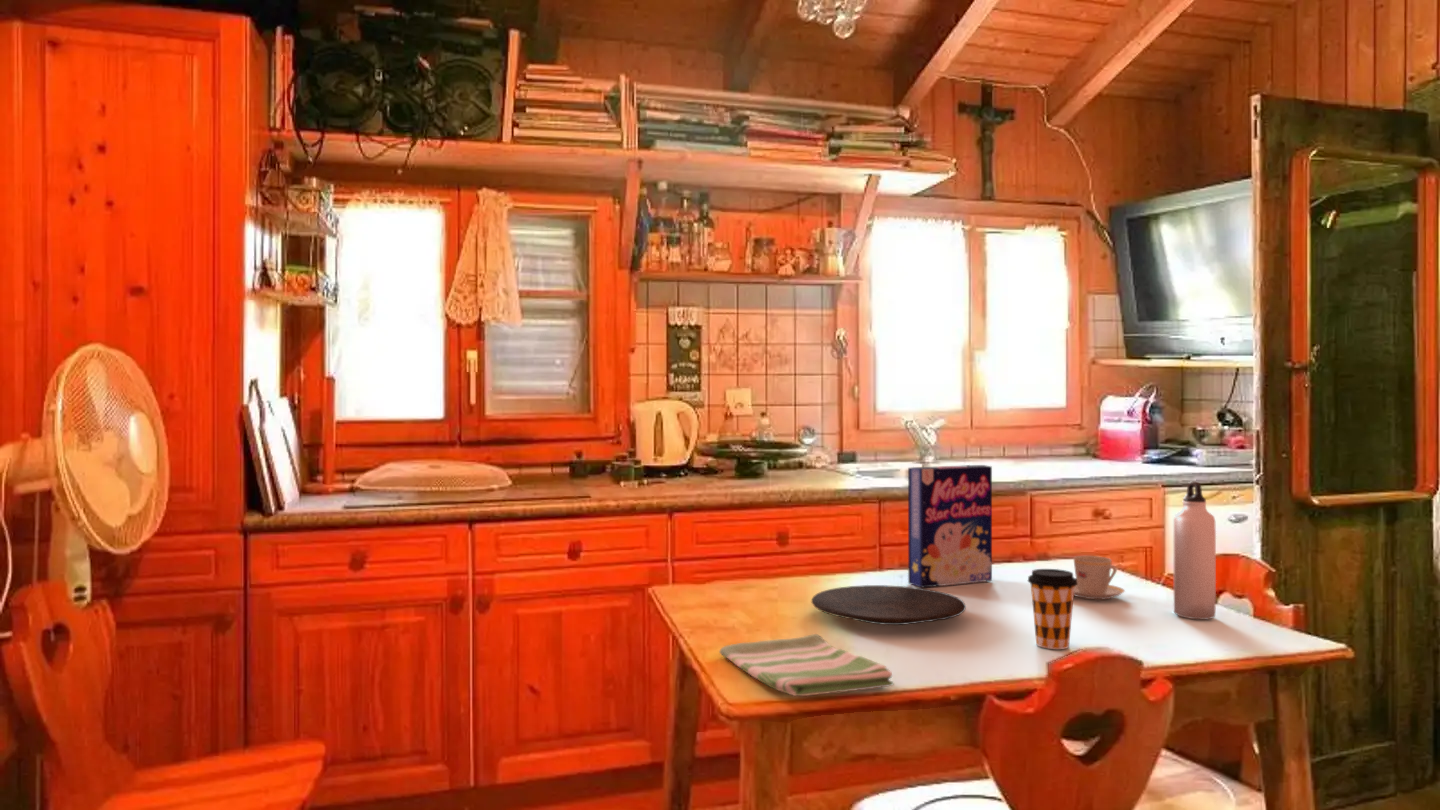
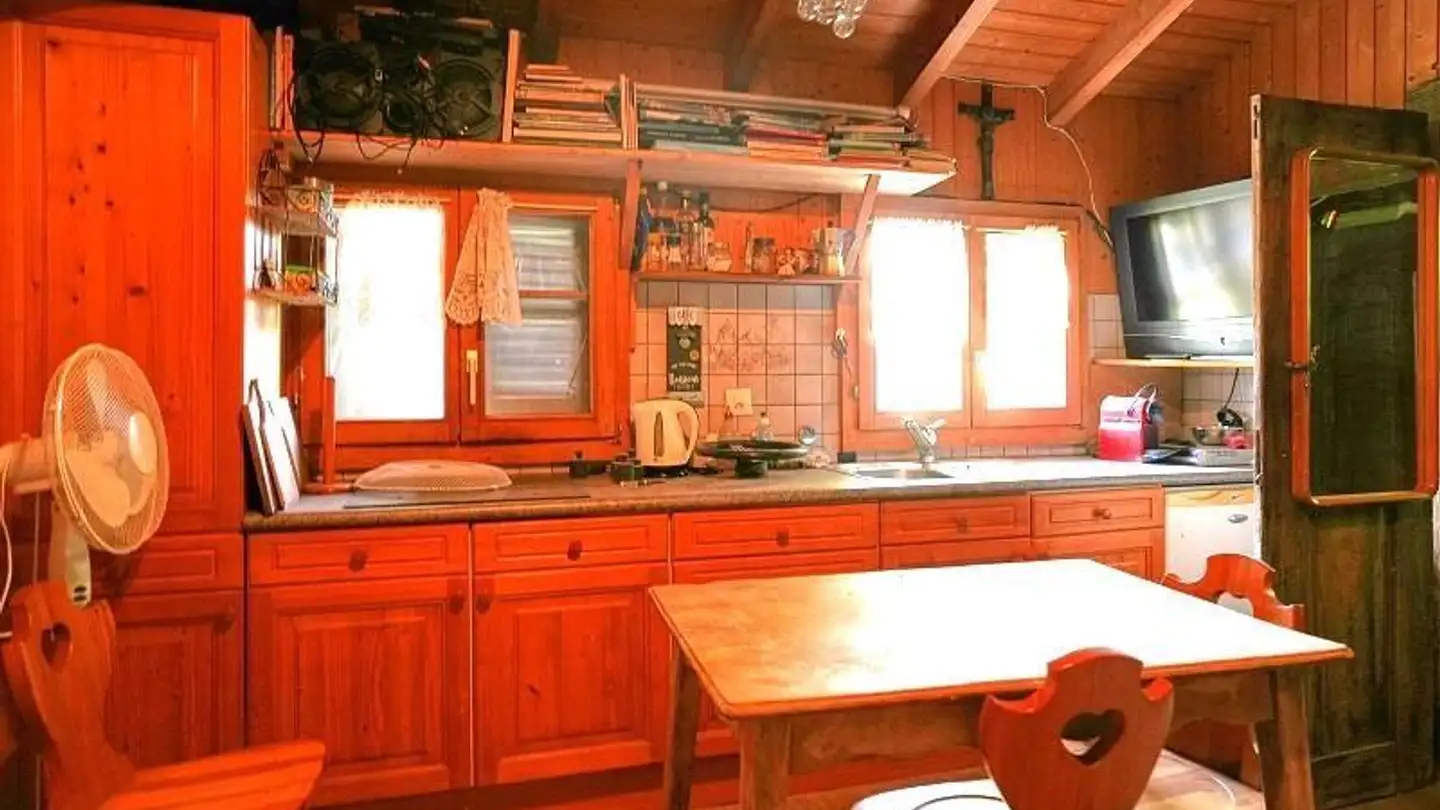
- water bottle [1173,481,1217,620]
- teacup [1073,555,1126,600]
- coffee cup [1027,568,1078,650]
- cereal box [907,464,993,588]
- dish towel [718,633,895,697]
- plate [810,584,967,626]
